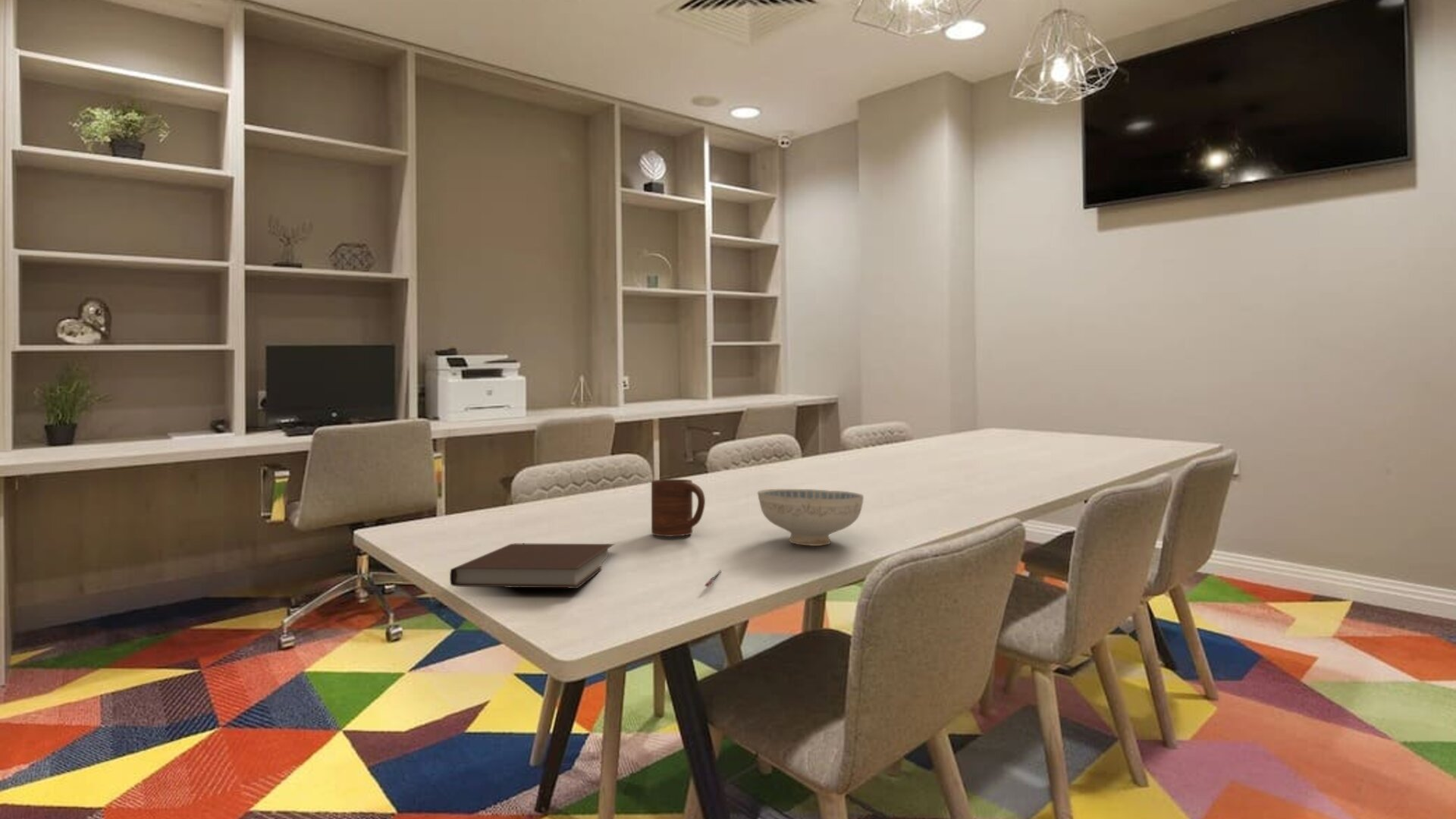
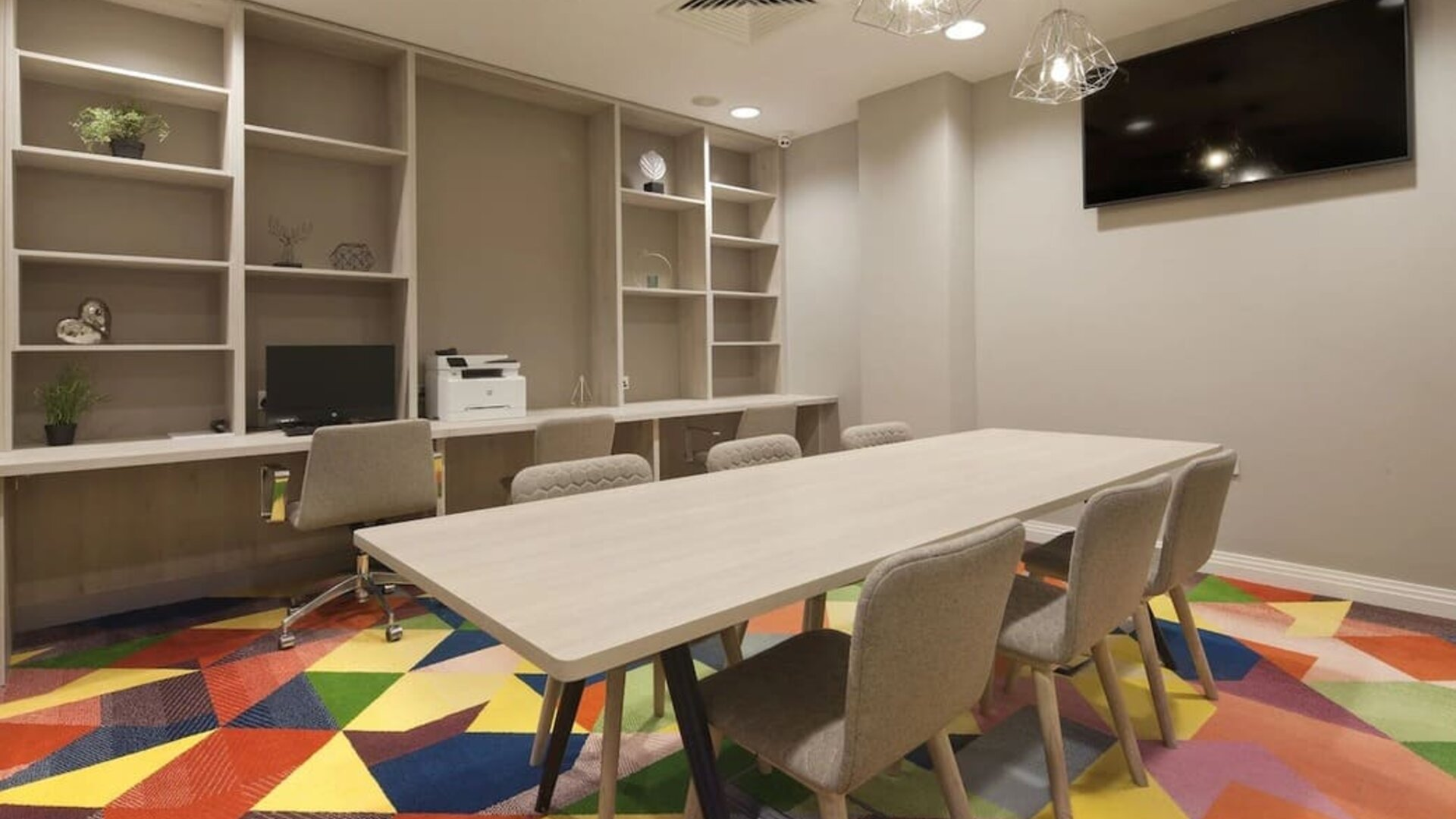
- pen [704,570,721,588]
- notebook [449,543,615,589]
- cup [651,479,706,537]
- ceramic bowl [757,488,864,547]
